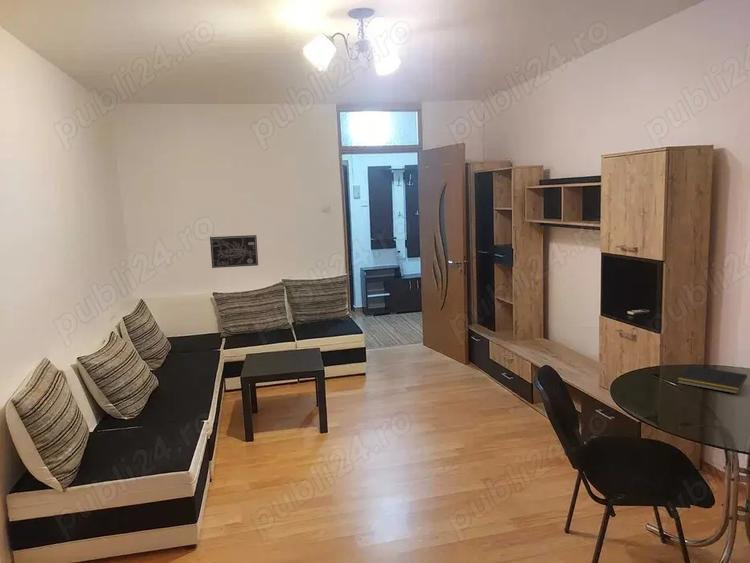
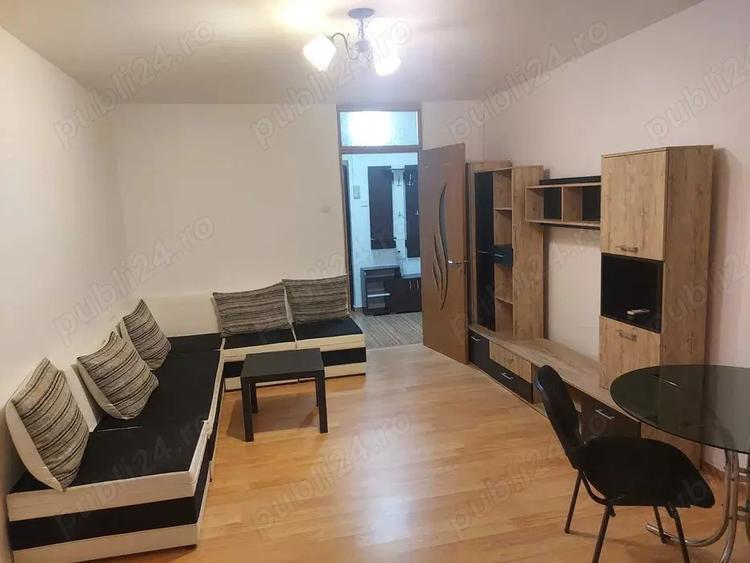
- notepad [676,365,748,395]
- wall art [209,234,259,269]
